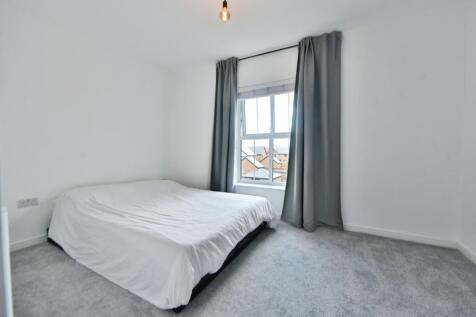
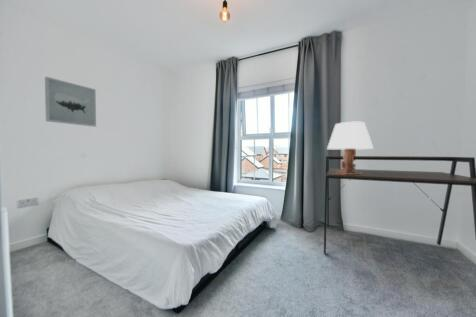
+ table lamp [326,121,375,174]
+ desk [323,155,476,255]
+ wall art [44,76,97,128]
